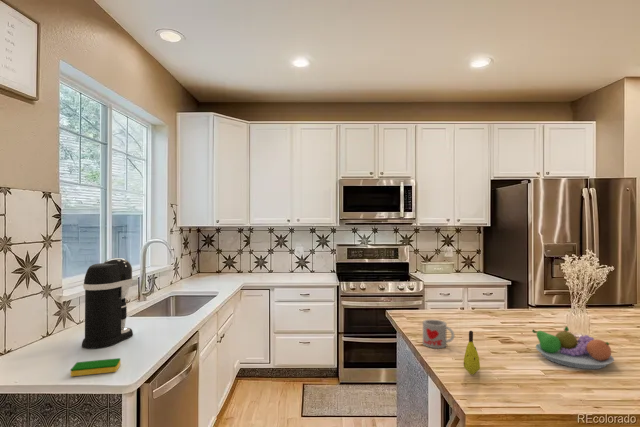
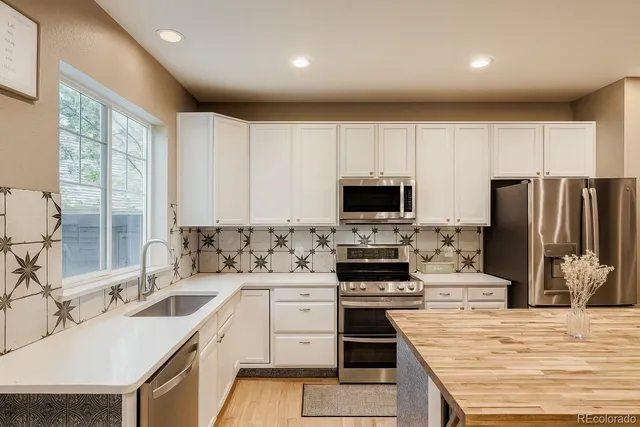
- banana [463,330,481,376]
- fruit bowl [531,326,615,370]
- dish sponge [70,357,122,377]
- coffee maker [81,257,134,349]
- mug [422,319,455,349]
